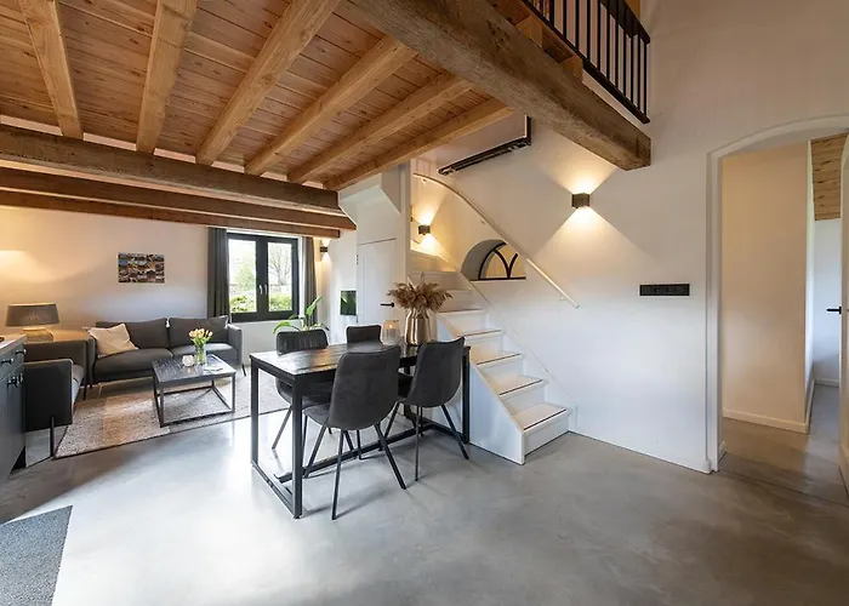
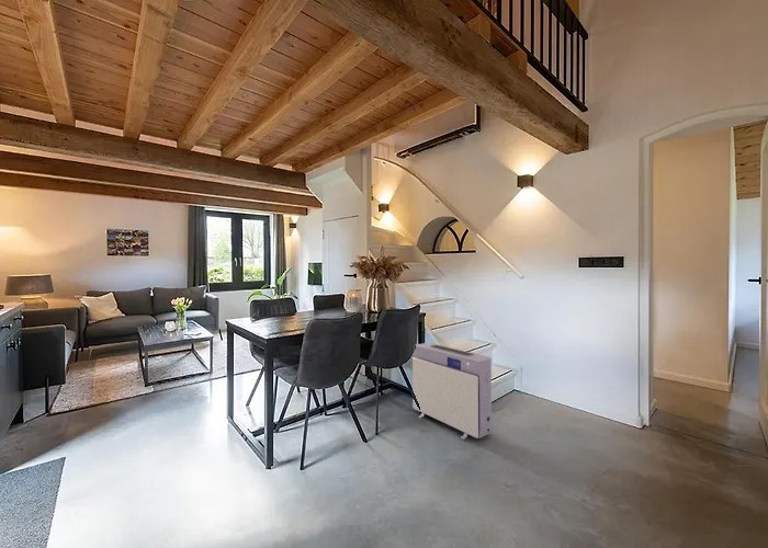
+ air purifier [411,342,493,441]
